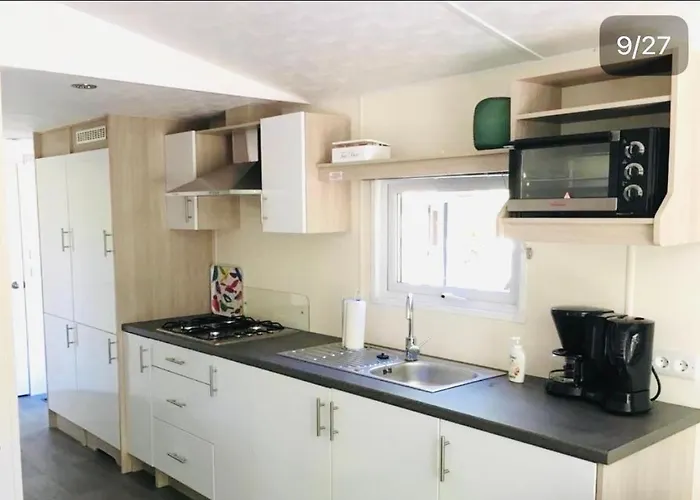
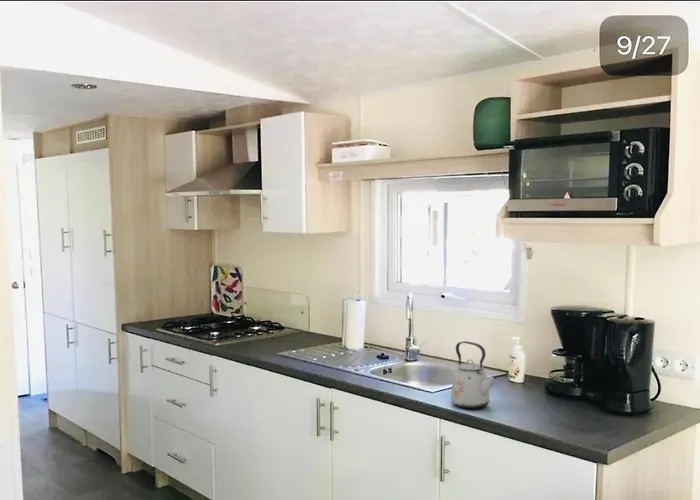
+ kettle [450,340,498,410]
